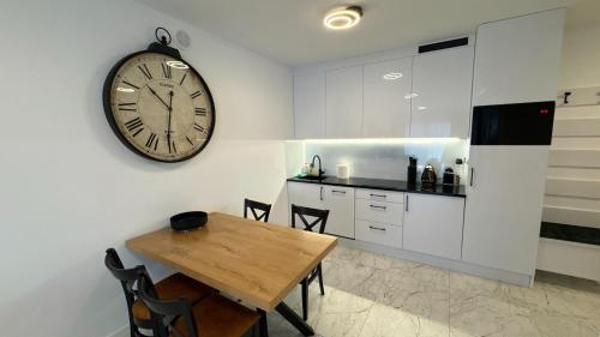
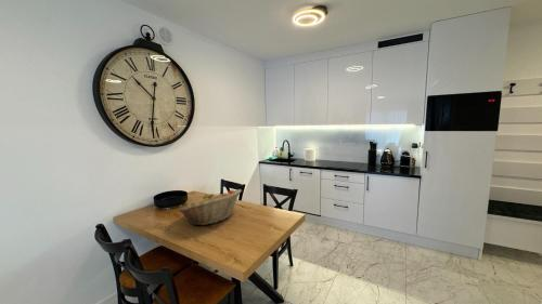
+ fruit basket [177,188,243,226]
